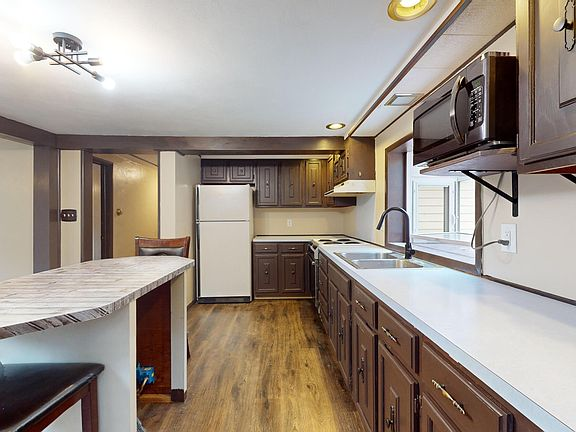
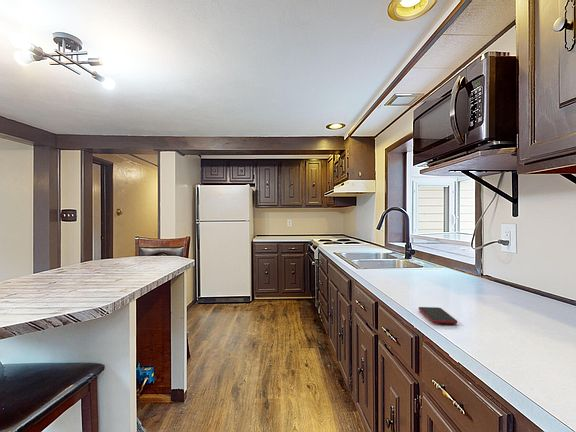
+ smartphone [417,306,458,325]
